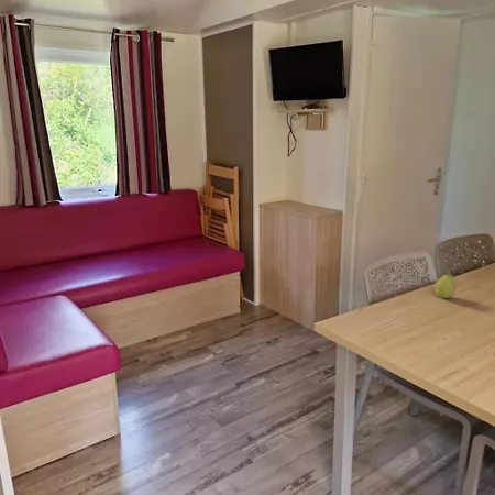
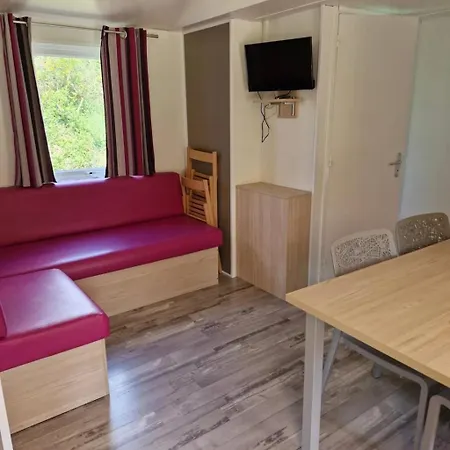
- fruit [433,267,457,299]
